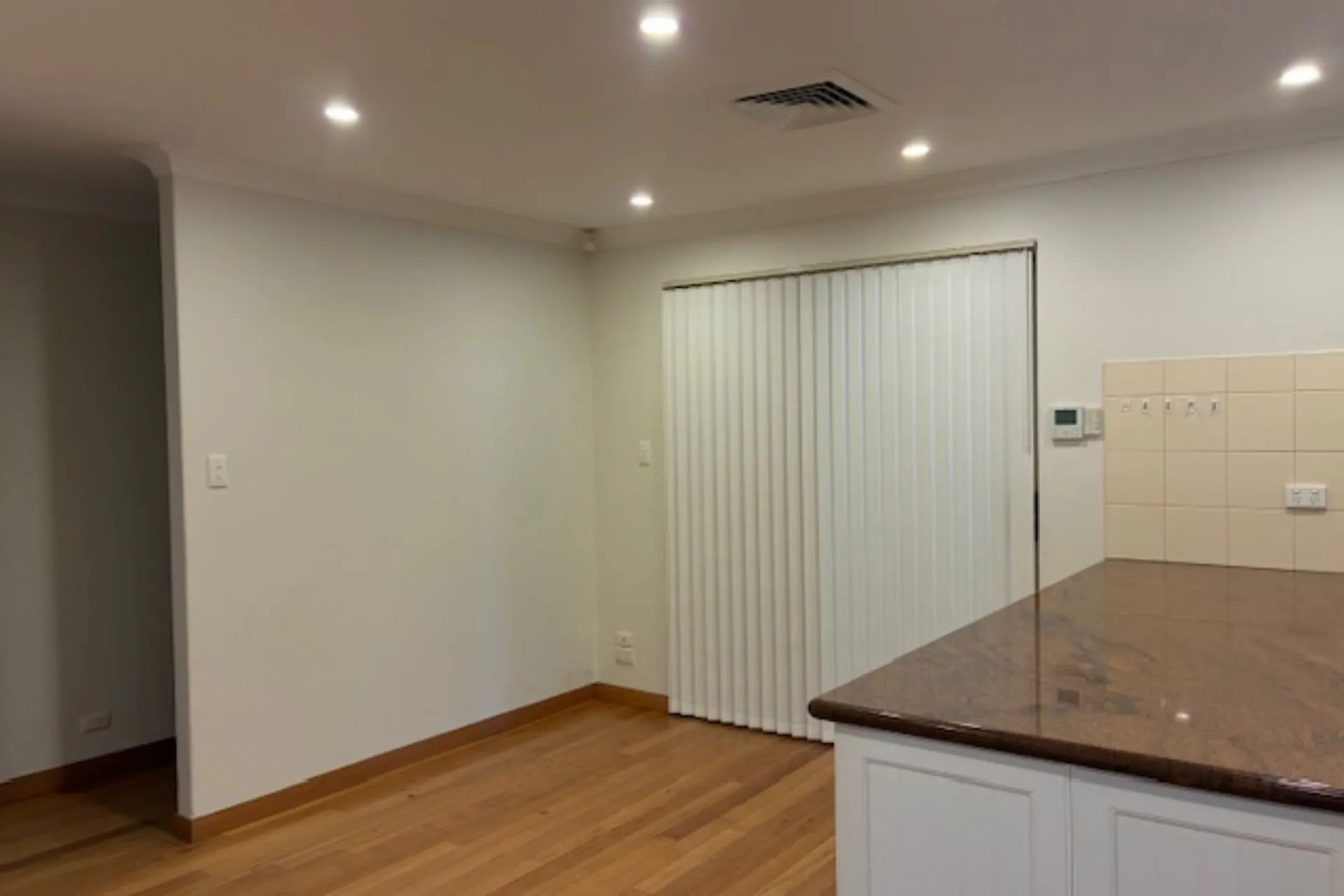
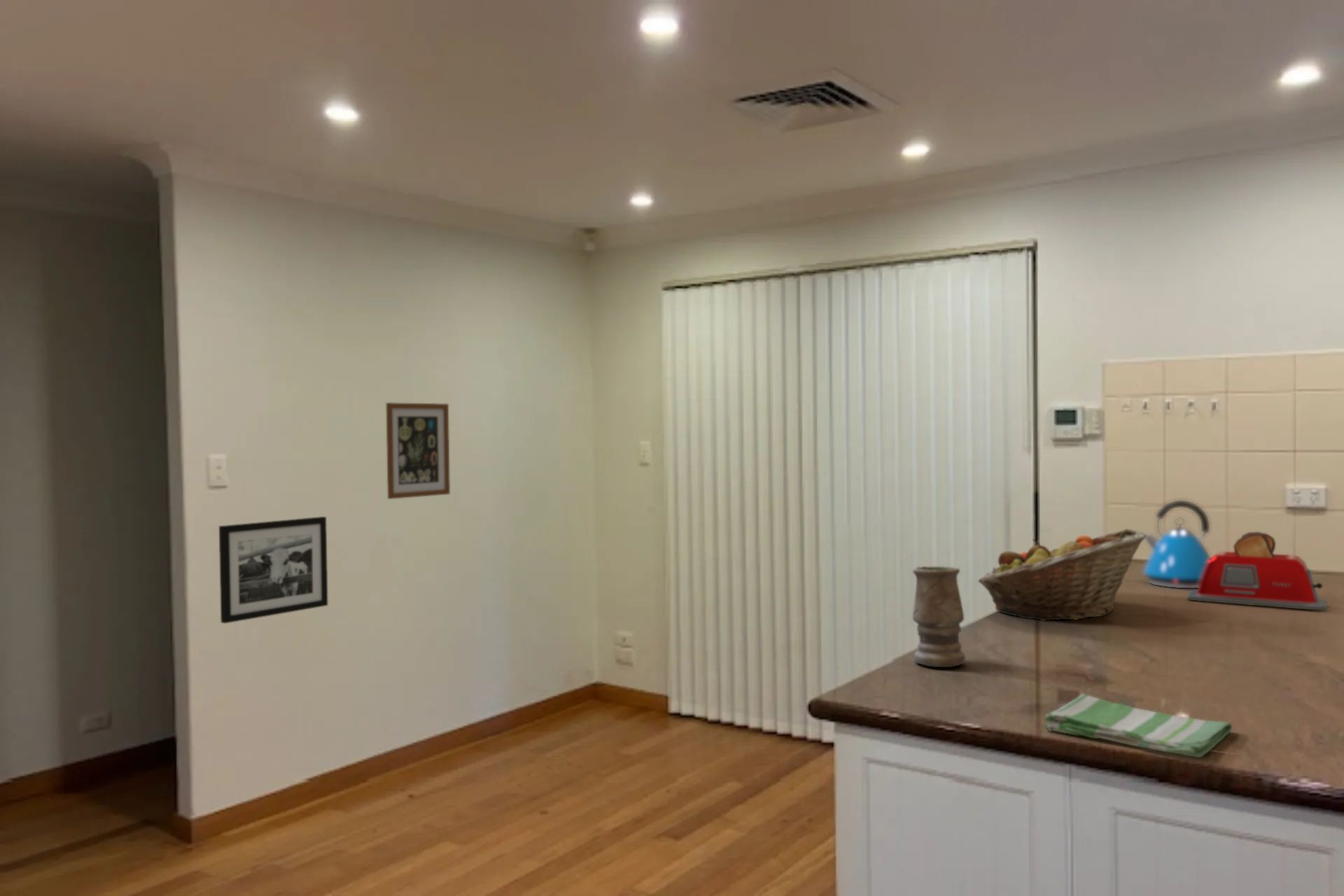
+ toaster [1187,531,1329,611]
+ wall art [386,402,451,500]
+ dish towel [1044,693,1233,758]
+ fruit basket [977,528,1147,622]
+ picture frame [218,516,328,624]
+ kettle [1142,500,1211,589]
+ vase [912,566,967,668]
